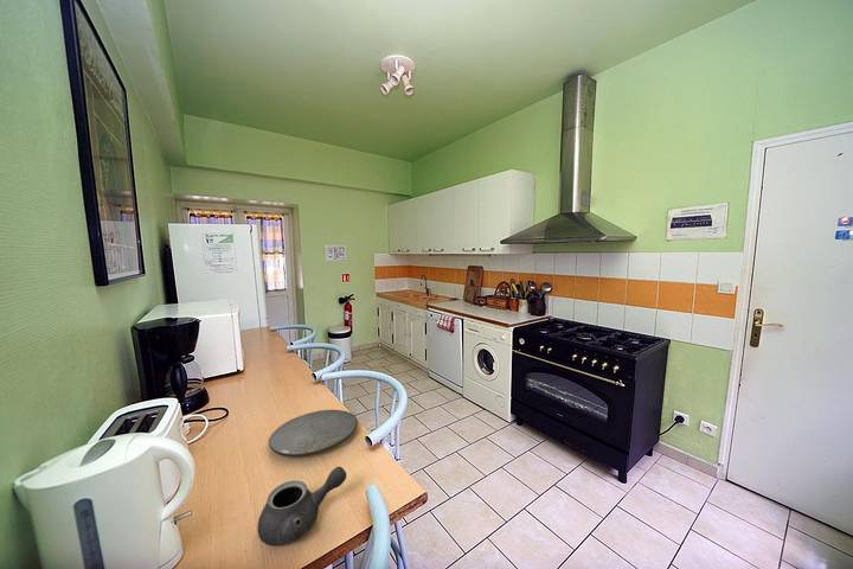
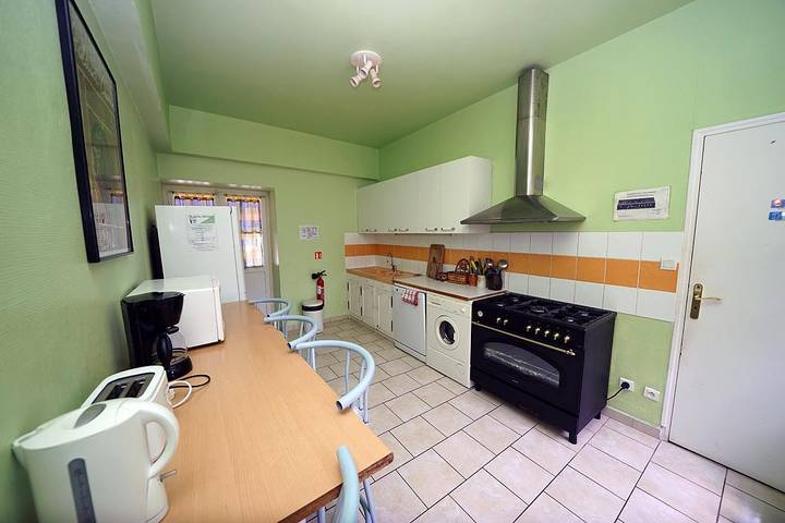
- plate [268,409,359,458]
- teapot [256,466,347,548]
